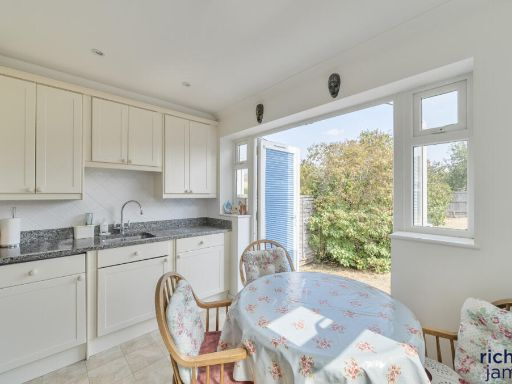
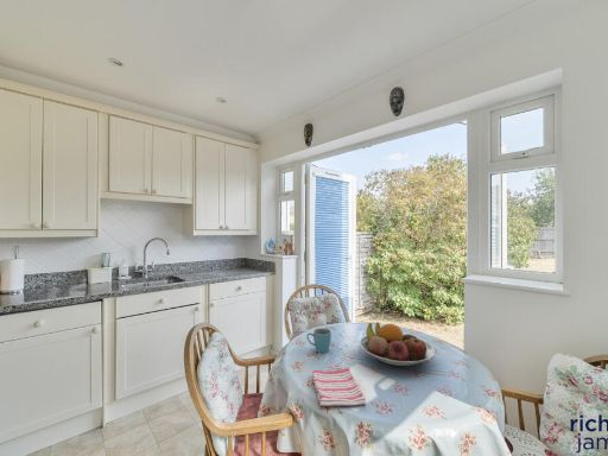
+ mug [305,327,332,354]
+ dish towel [311,366,367,407]
+ fruit bowl [359,321,436,367]
